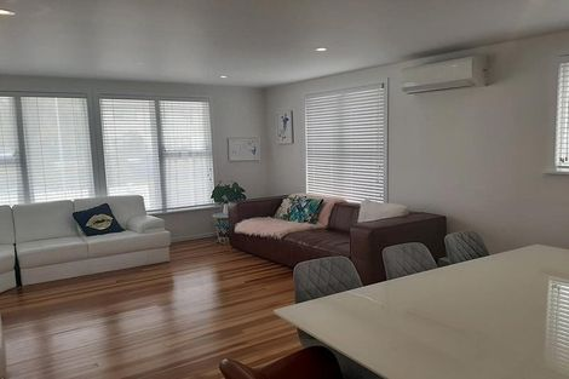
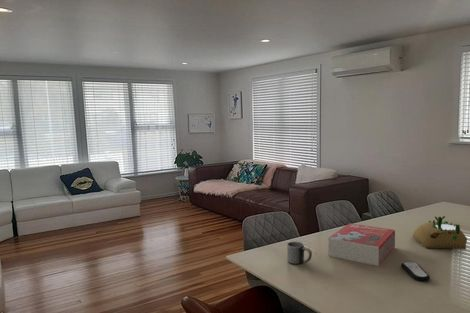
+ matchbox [327,222,396,267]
+ mug [286,241,313,265]
+ succulent planter [412,215,468,250]
+ remote control [400,261,431,282]
